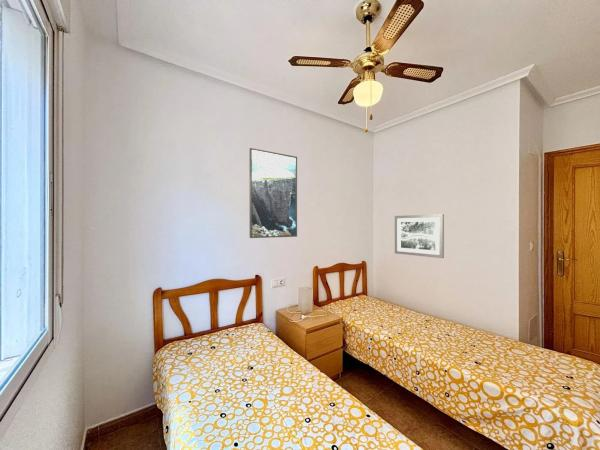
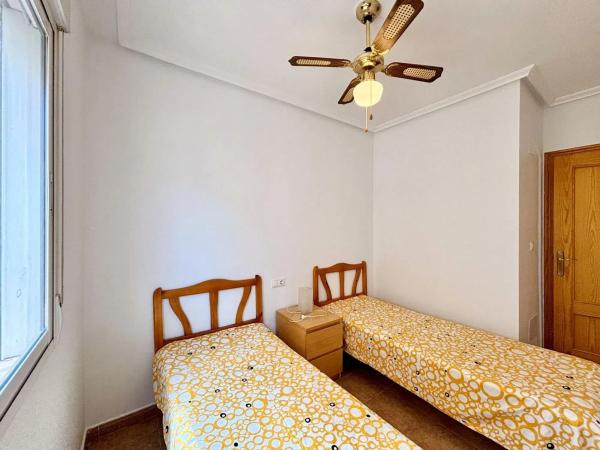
- wall art [394,213,445,259]
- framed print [249,147,298,239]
